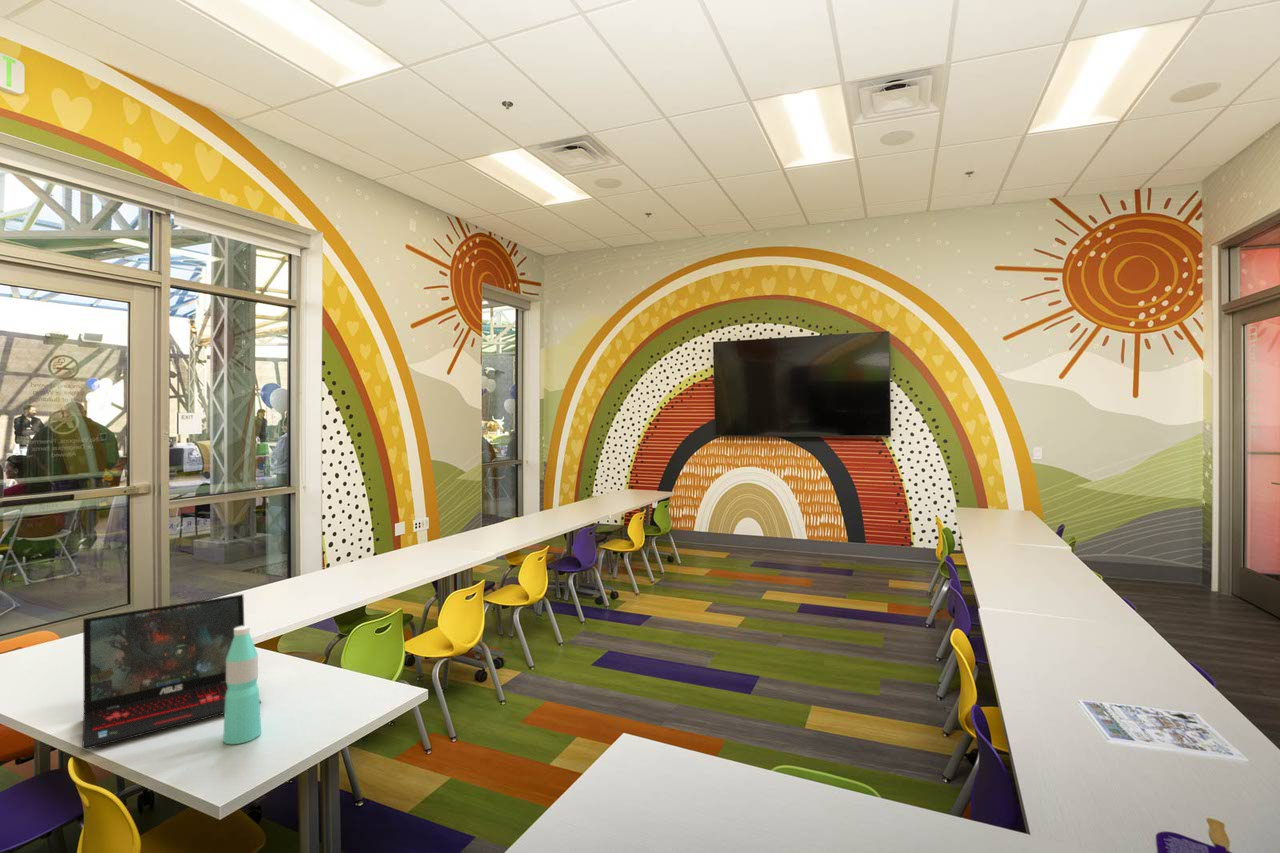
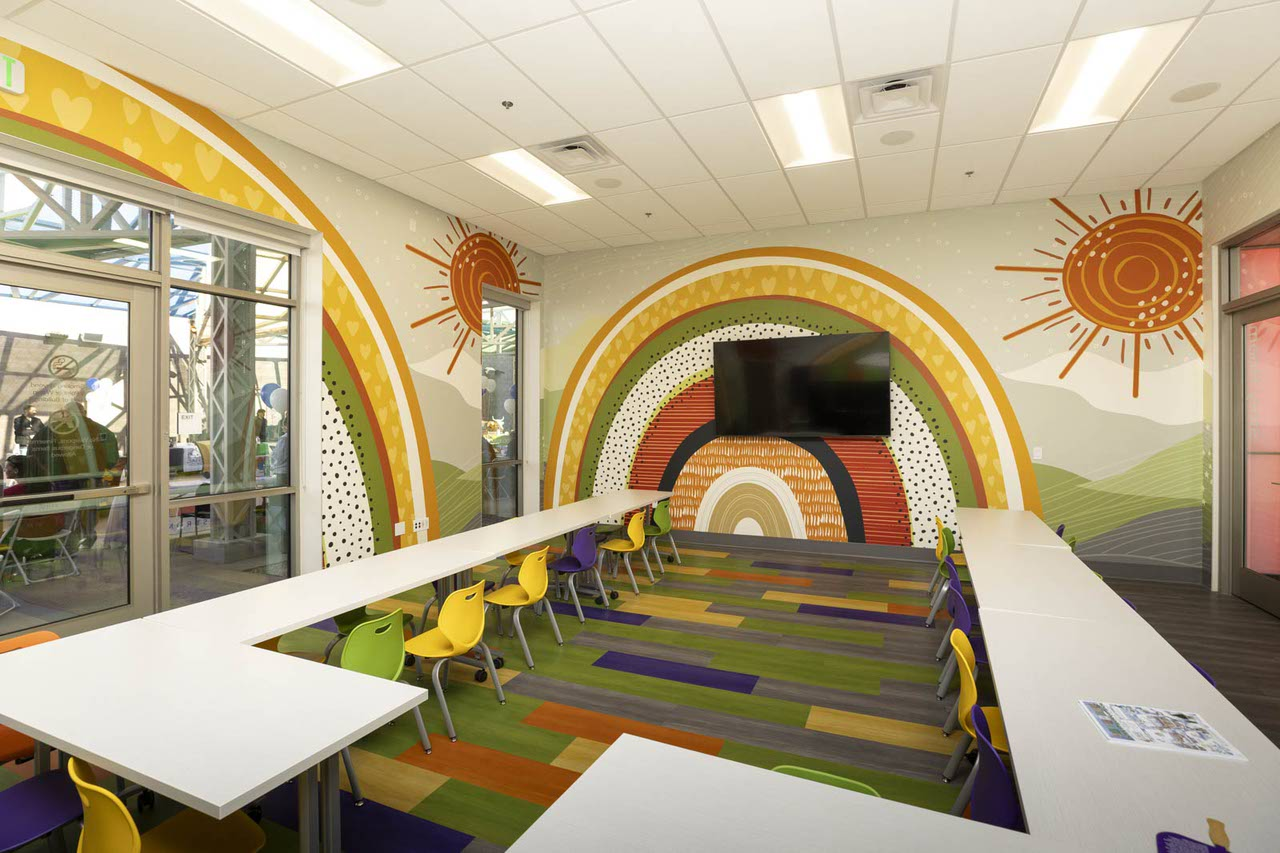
- laptop [81,593,262,750]
- water bottle [222,625,262,745]
